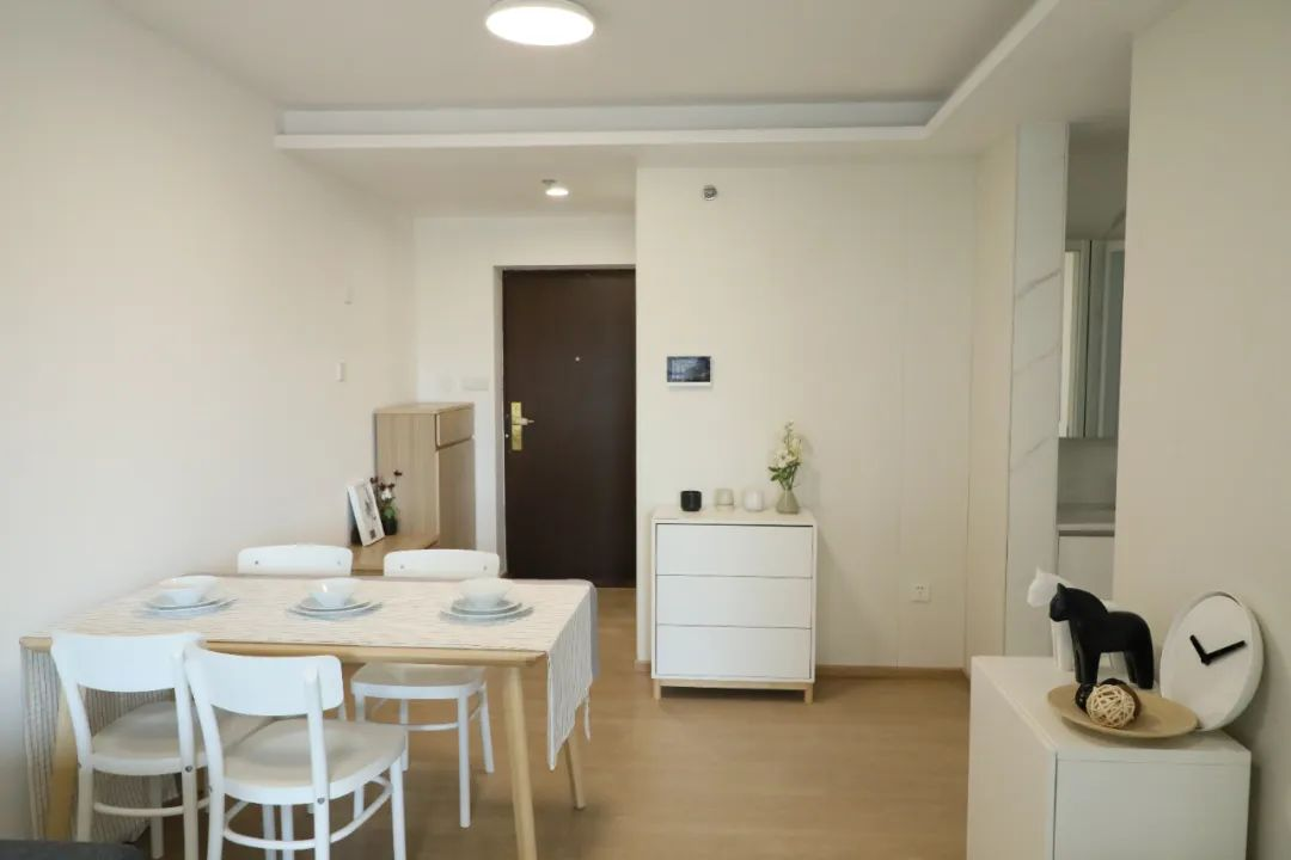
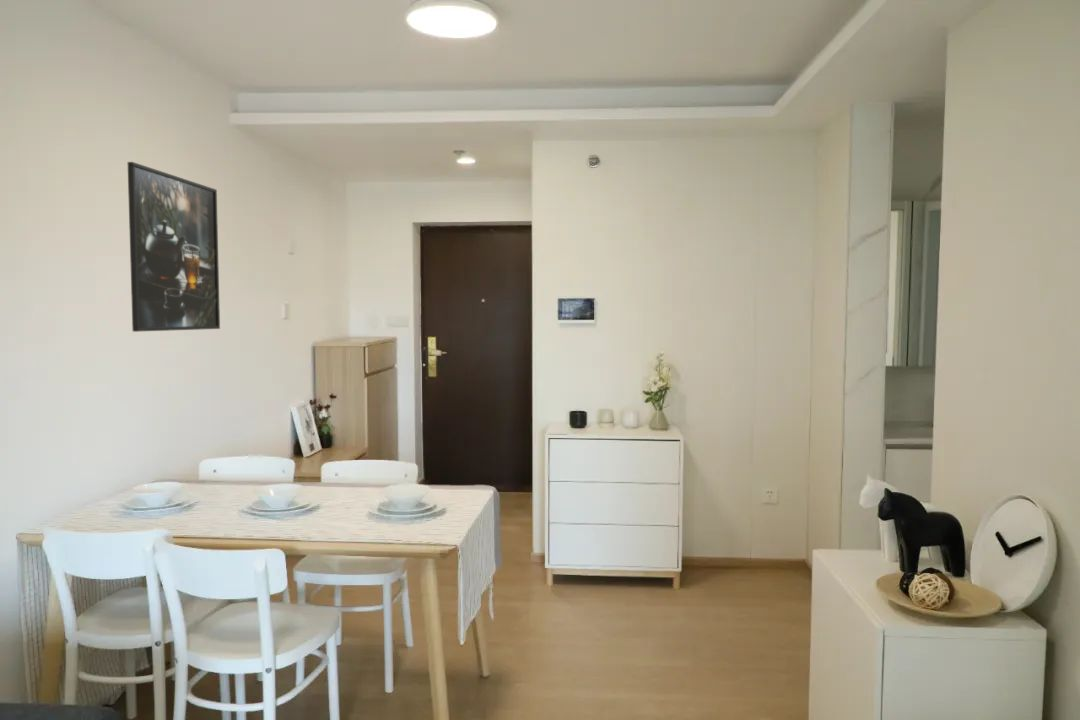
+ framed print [127,161,221,333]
